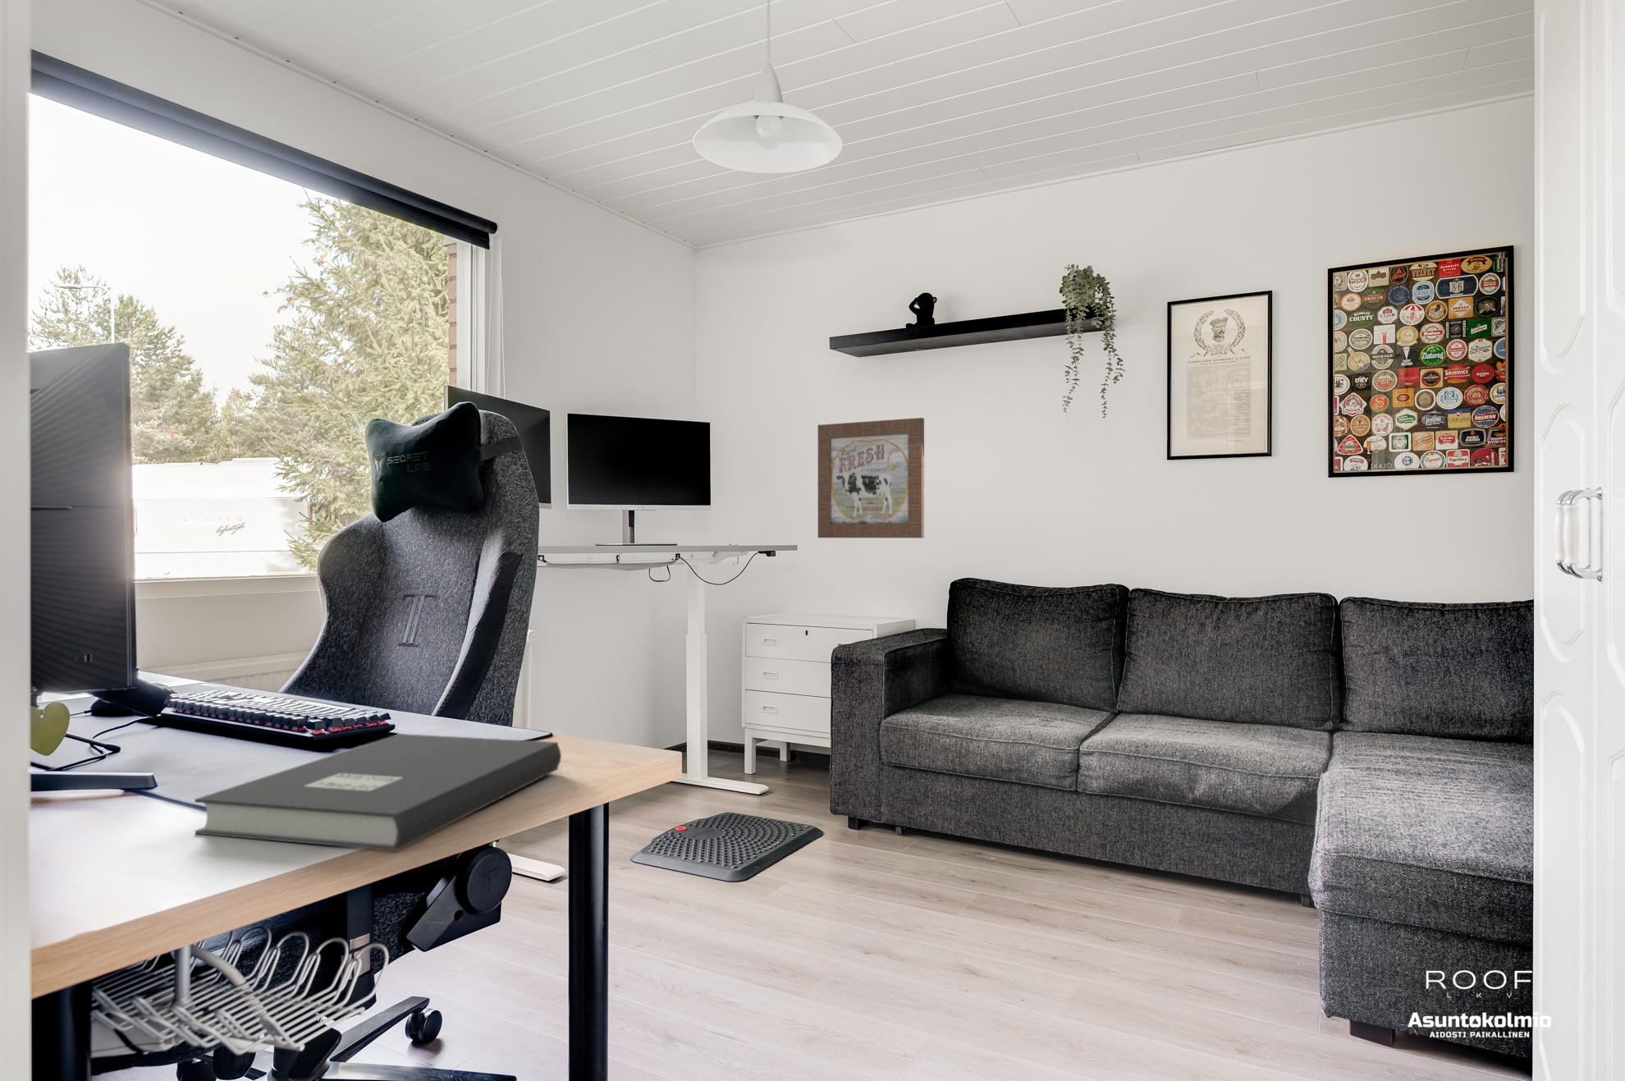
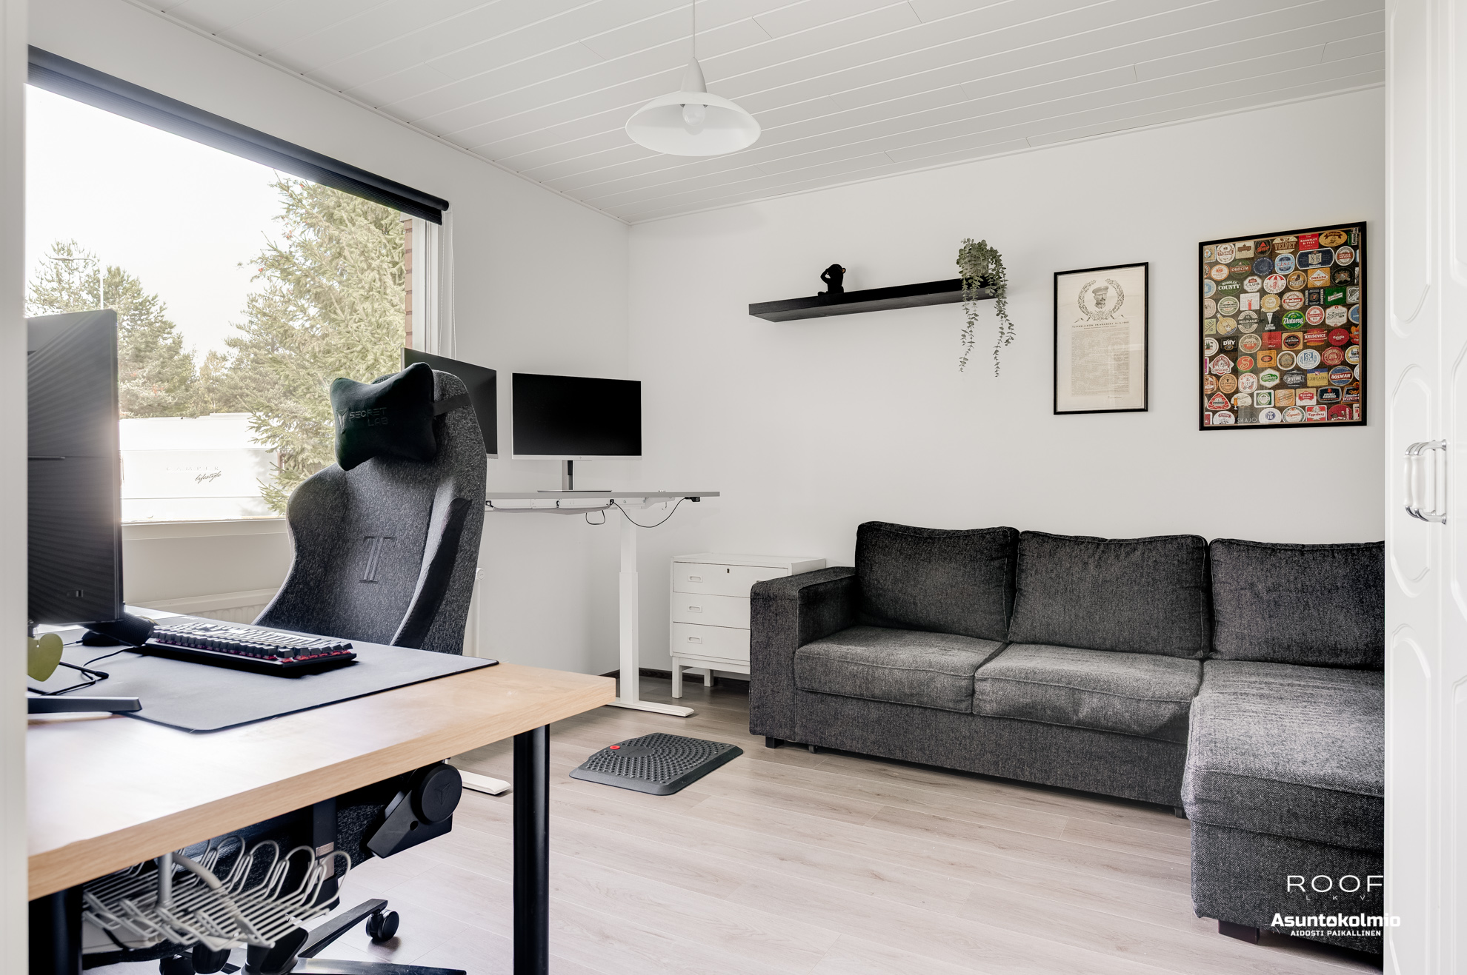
- book [194,734,562,852]
- wall art [818,417,925,538]
